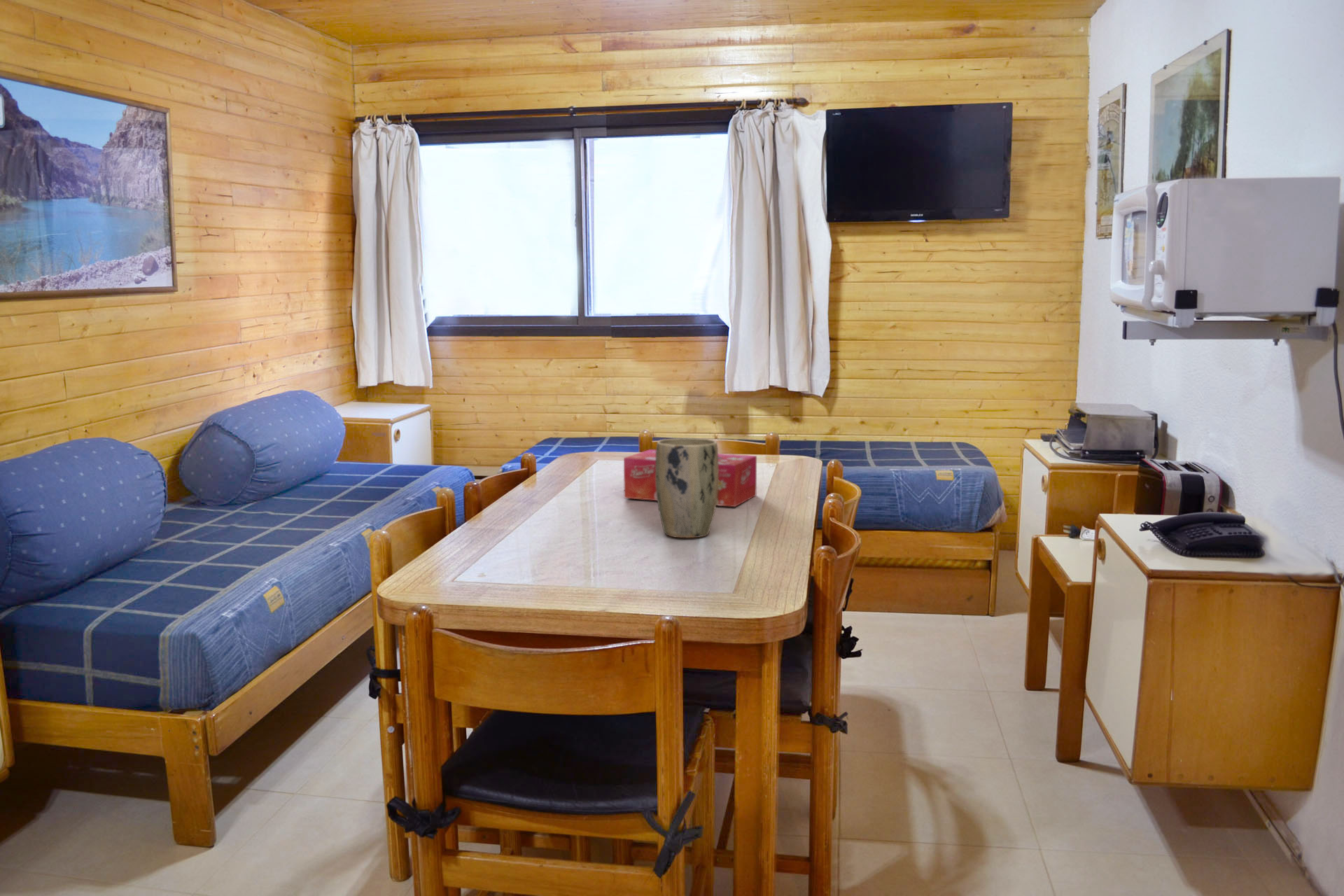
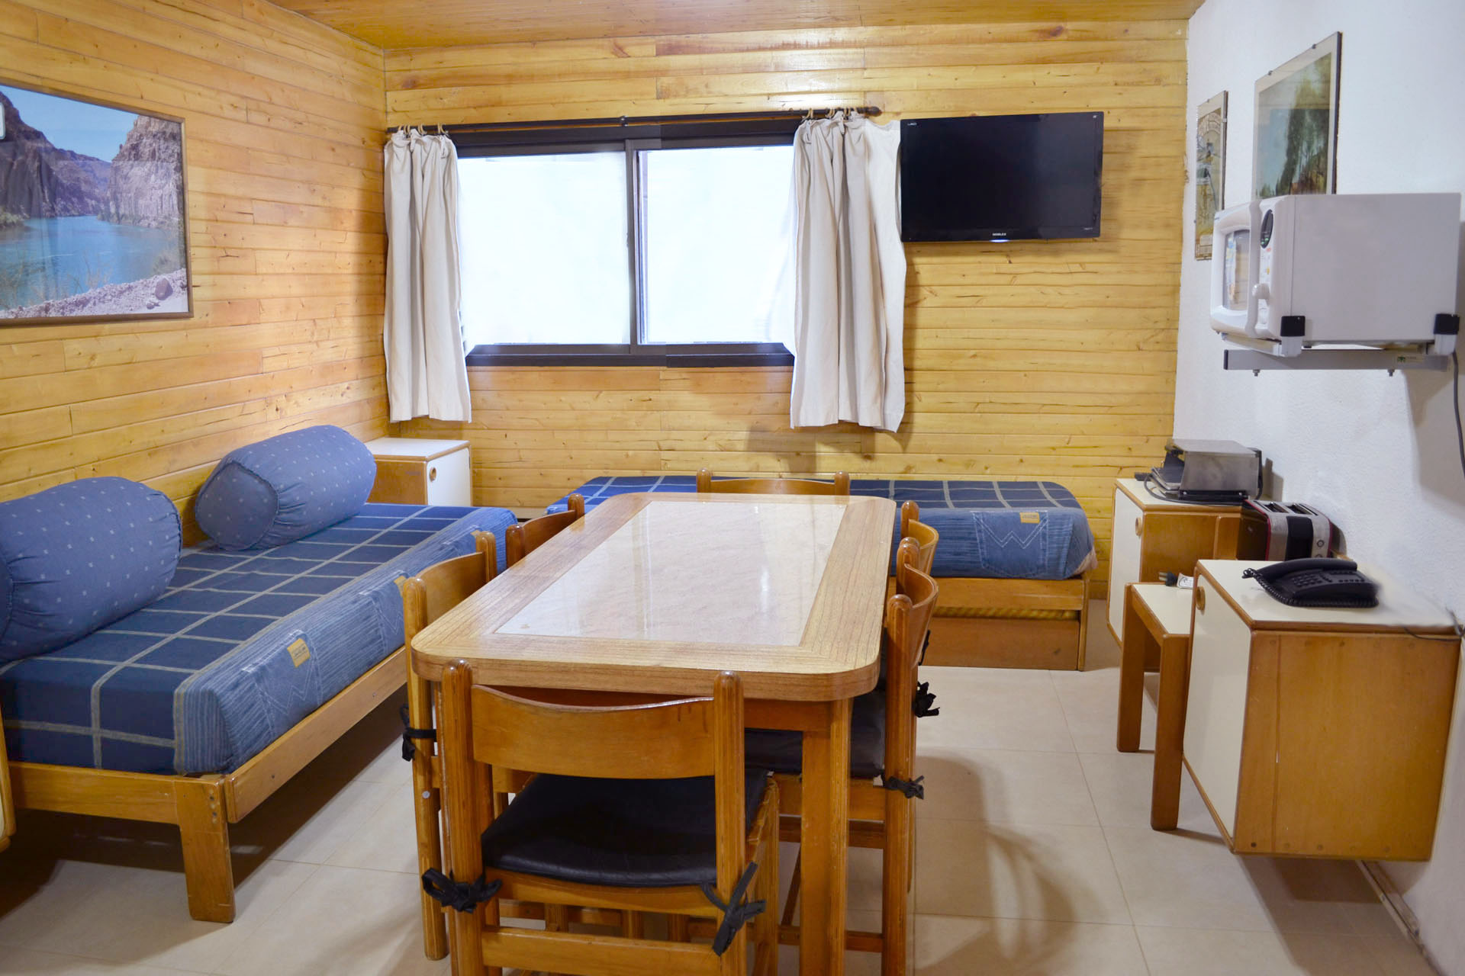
- tissue box [623,449,757,507]
- plant pot [656,437,719,538]
